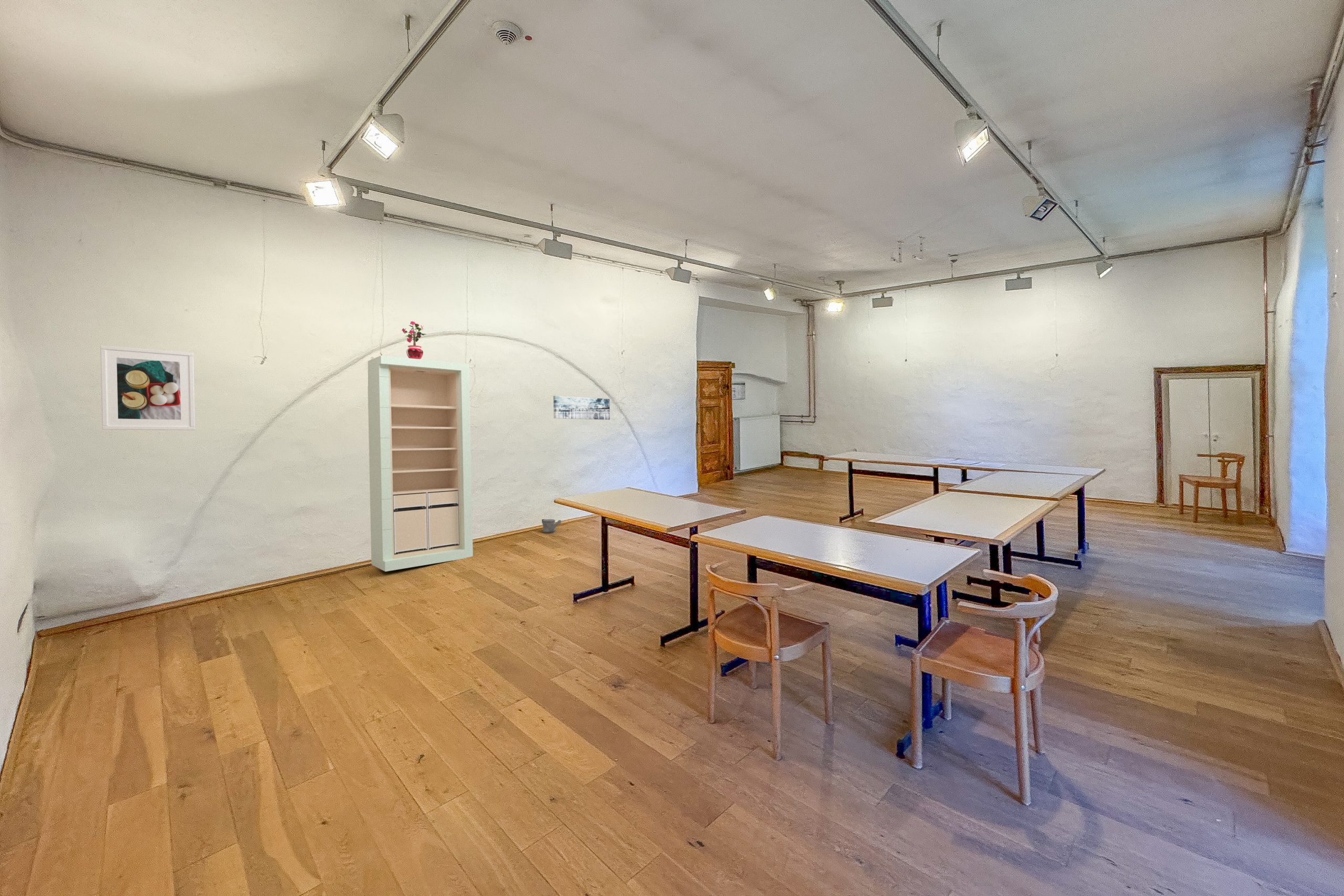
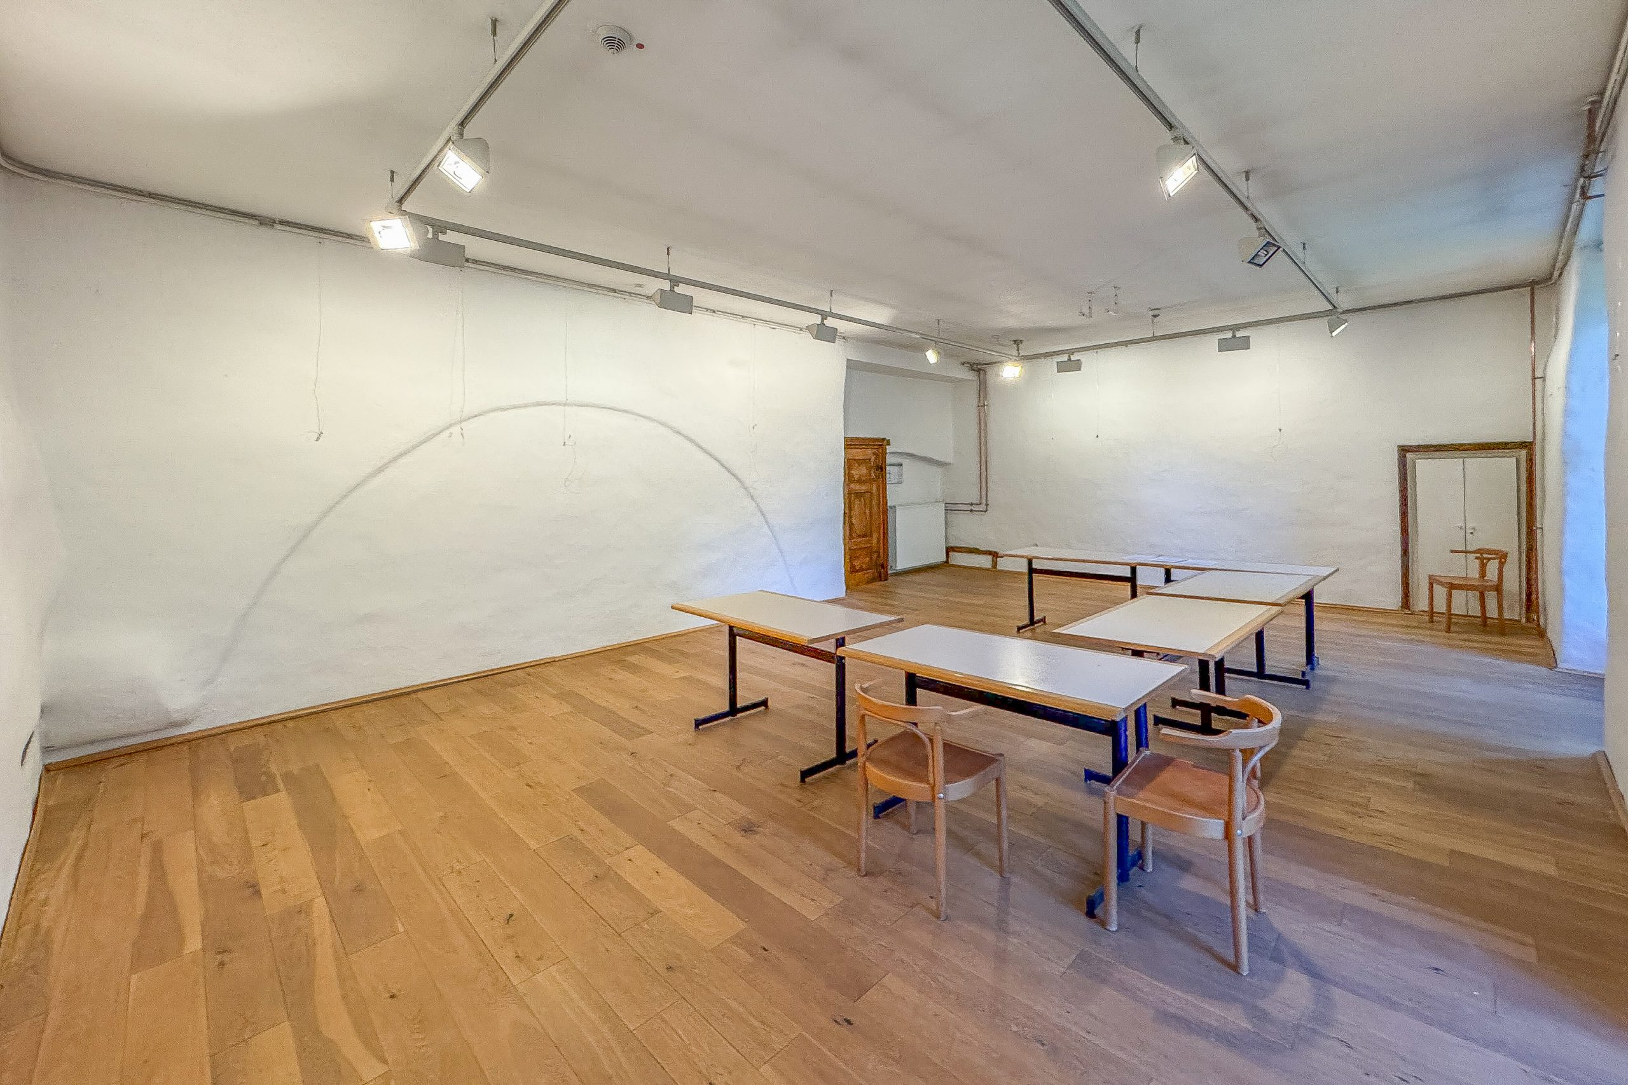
- wall art [553,395,611,420]
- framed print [100,345,196,430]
- storage cabinet [367,355,474,572]
- potted plant [401,321,427,359]
- watering can [541,519,562,533]
